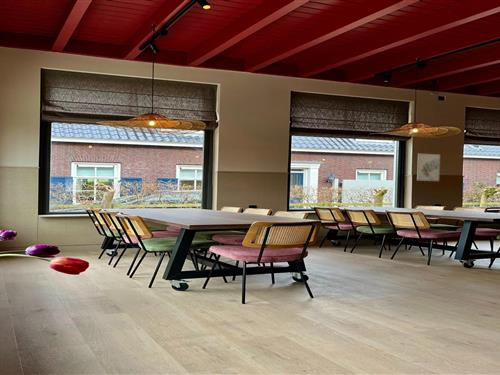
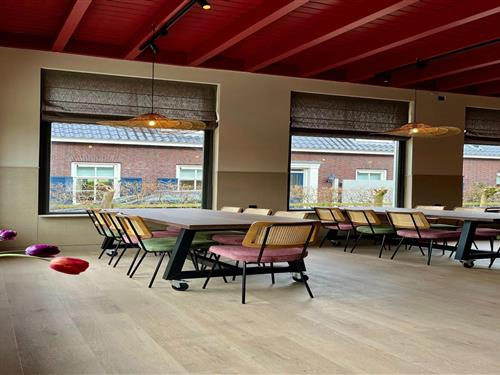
- wall art [416,152,441,182]
